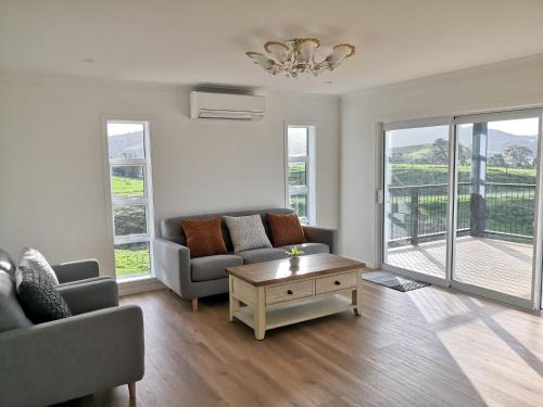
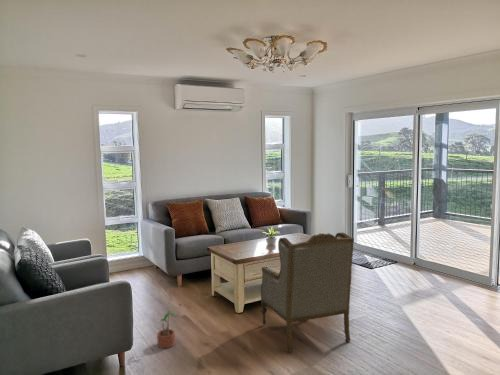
+ potted plant [156,310,178,349]
+ armchair [259,231,355,354]
